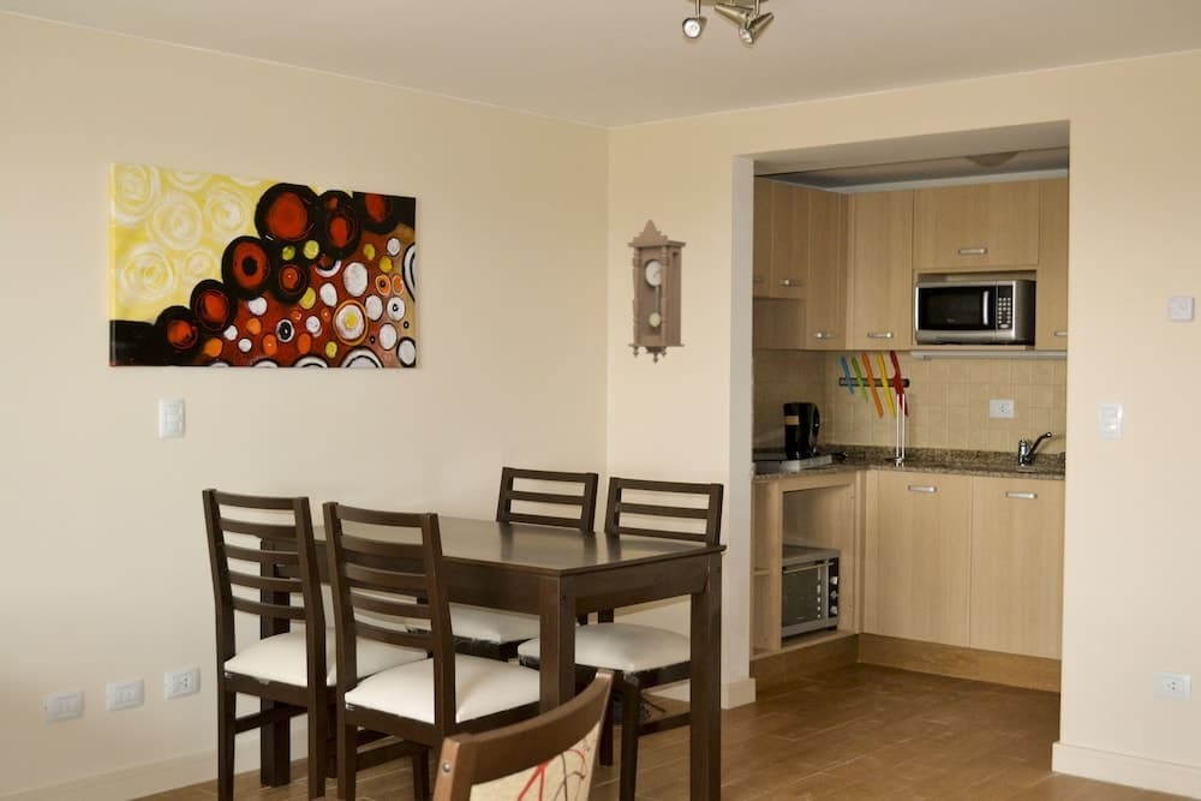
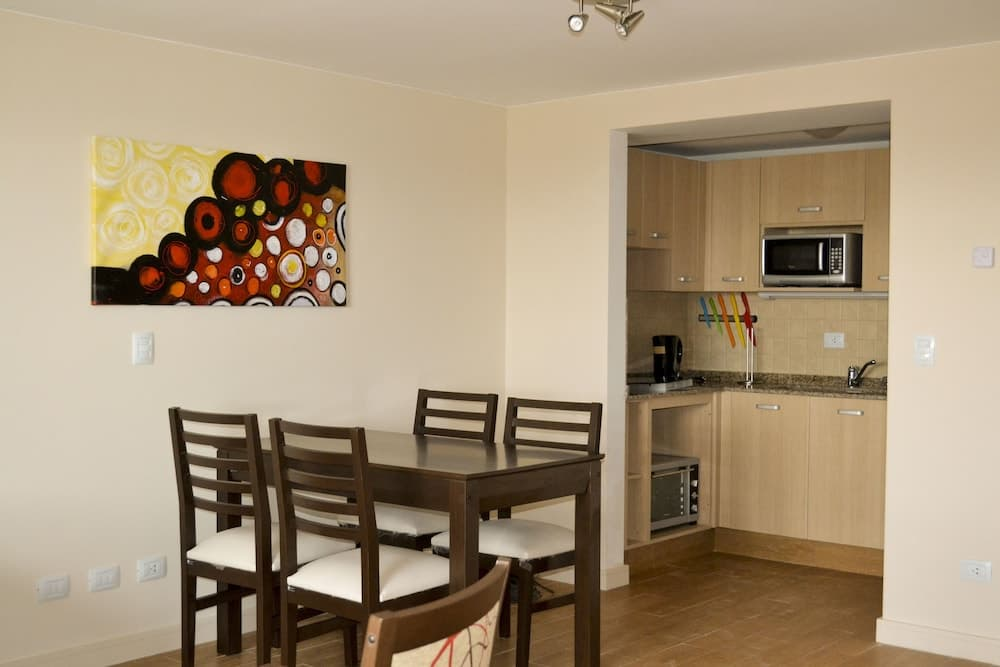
- pendulum clock [626,219,688,365]
